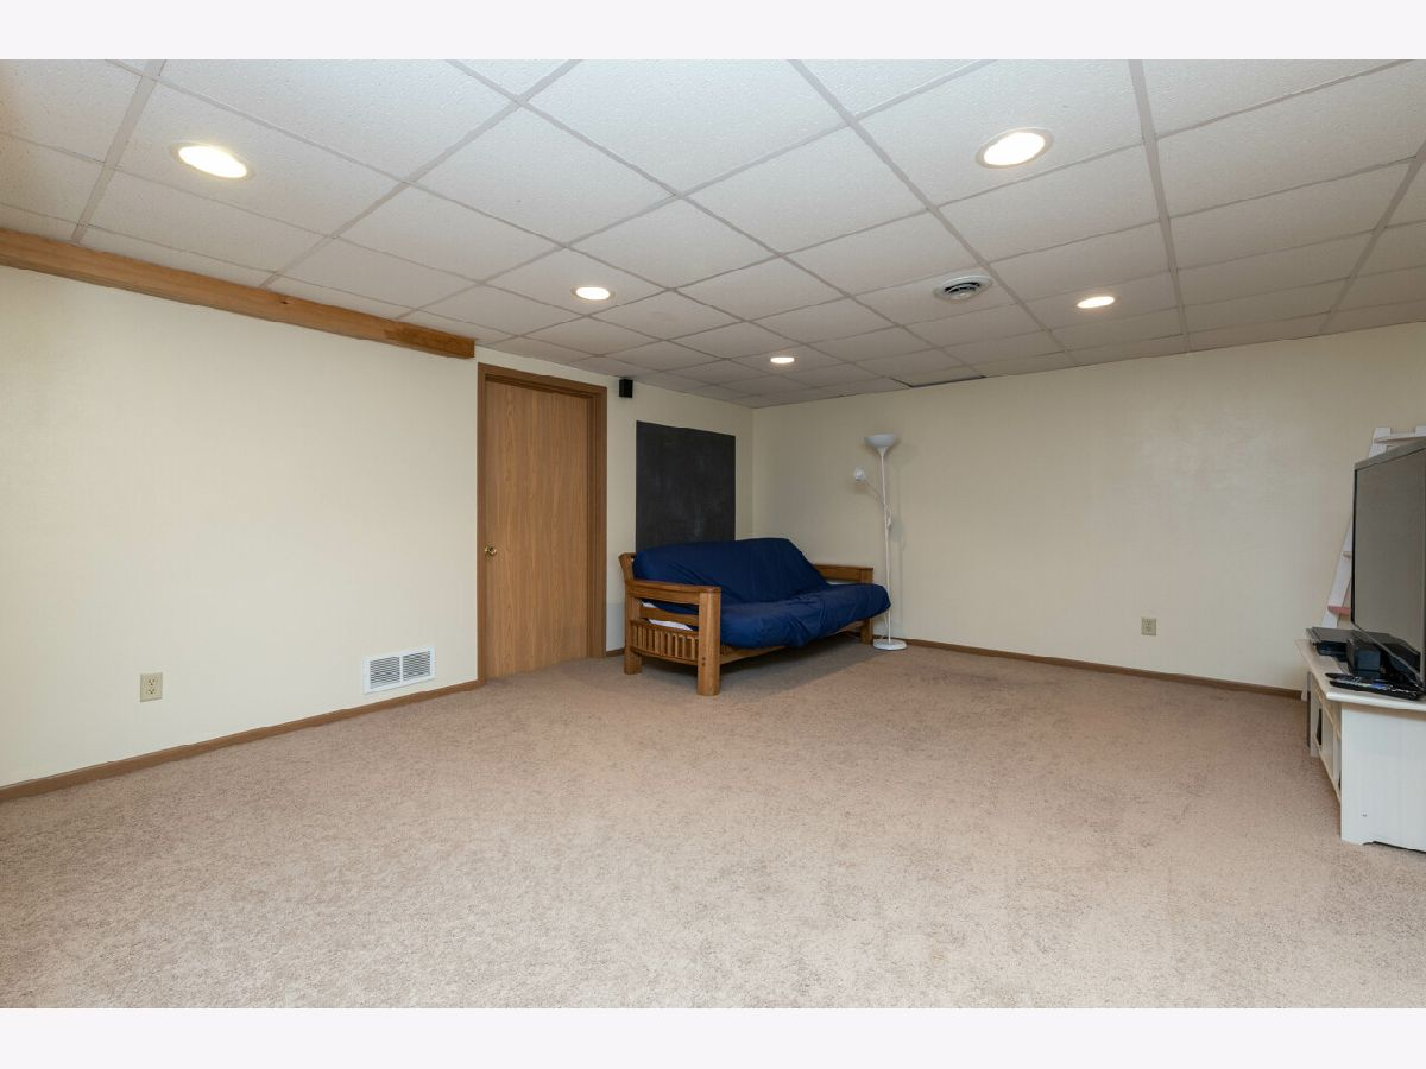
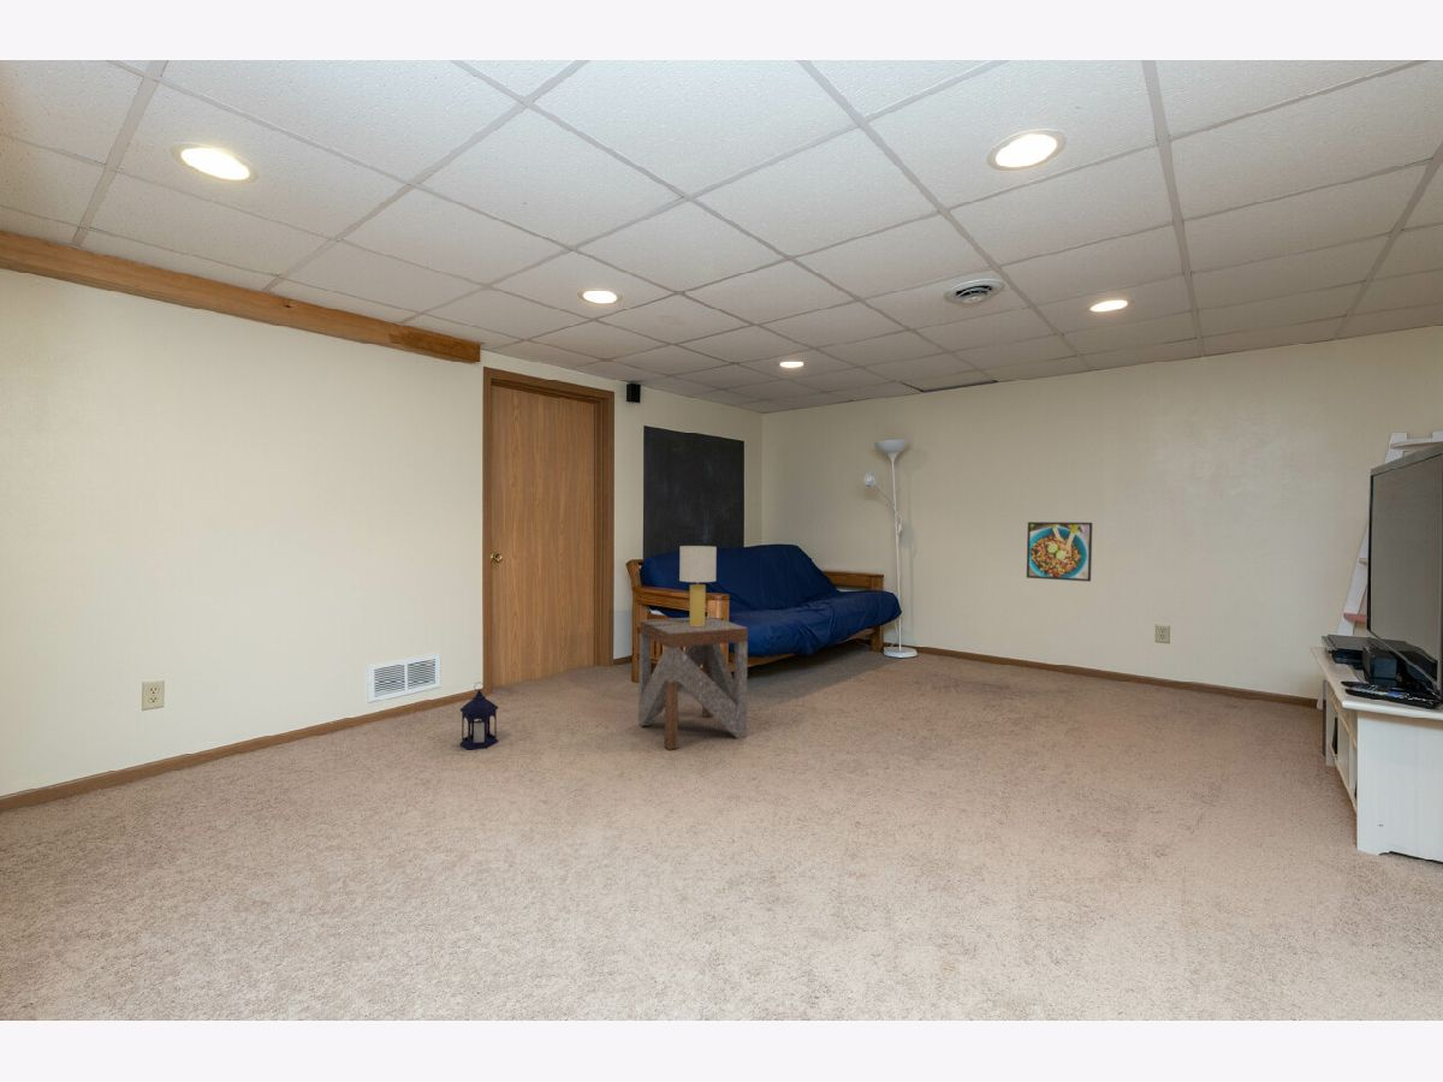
+ table lamp [643,545,725,626]
+ lantern [459,682,499,751]
+ side table [637,616,749,751]
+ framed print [1026,521,1093,583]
